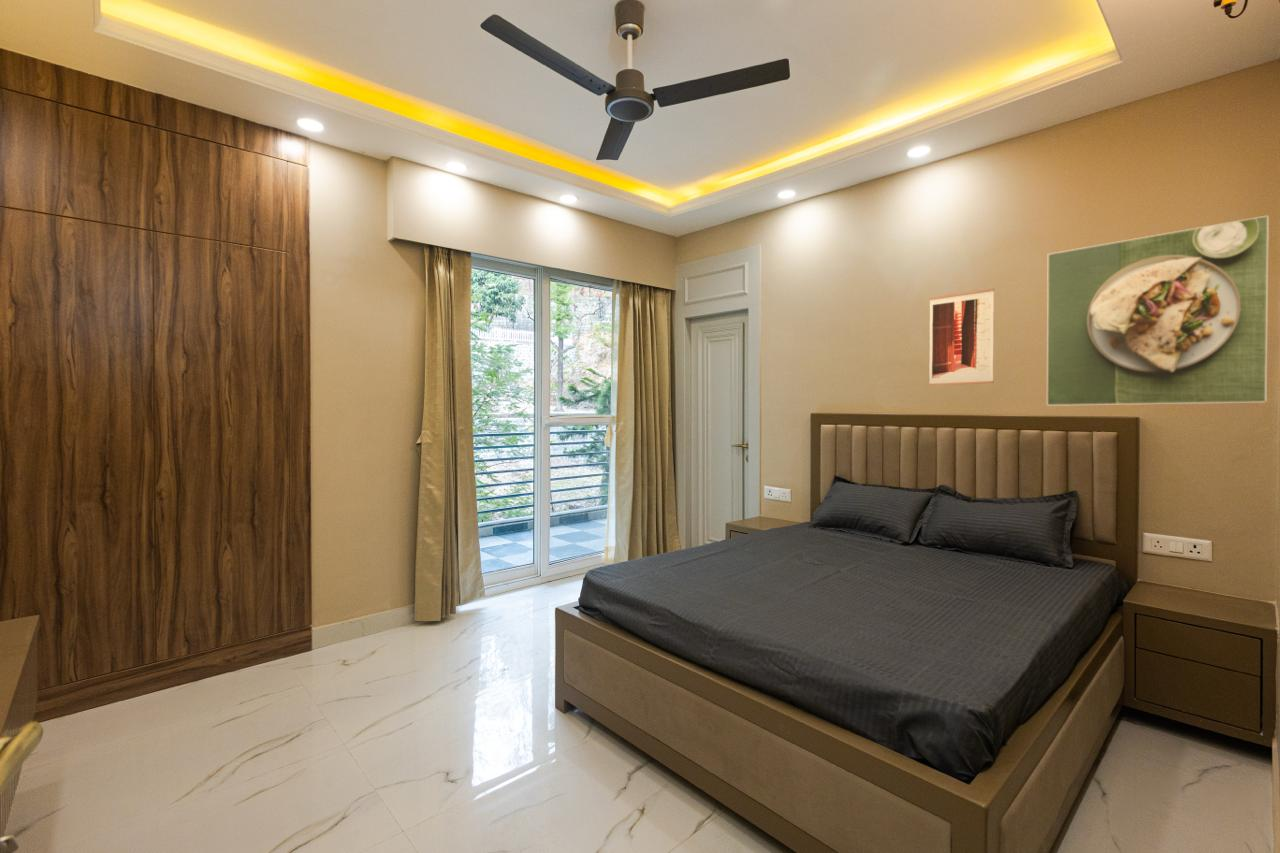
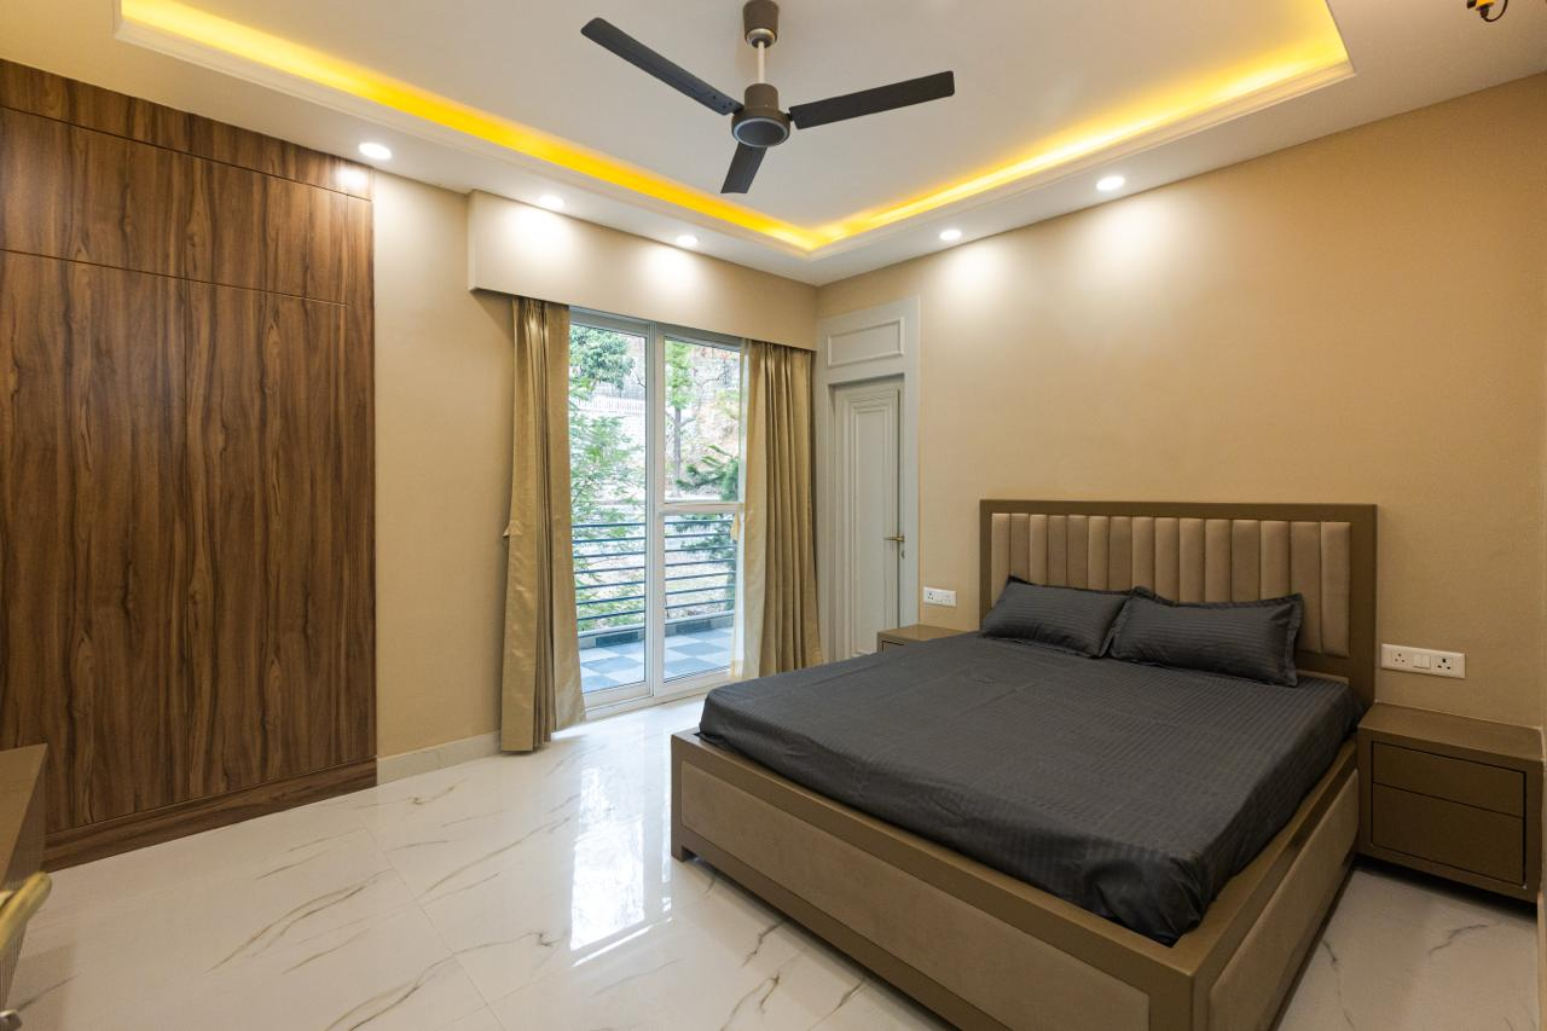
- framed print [1046,214,1270,407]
- wall art [928,287,995,387]
